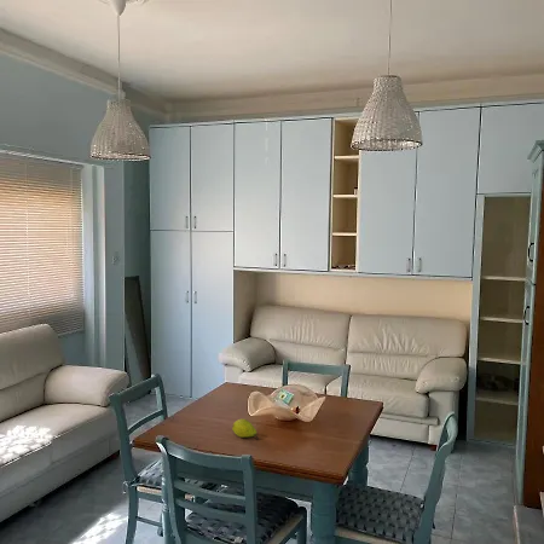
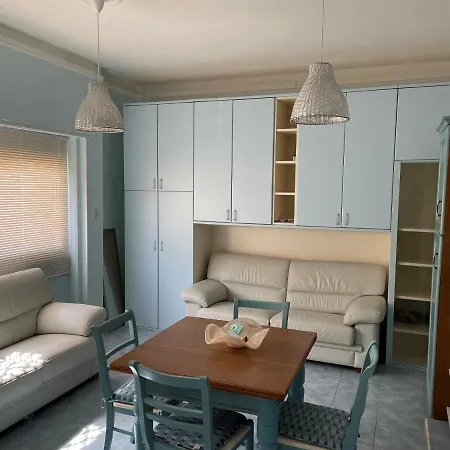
- fruit [231,418,259,440]
